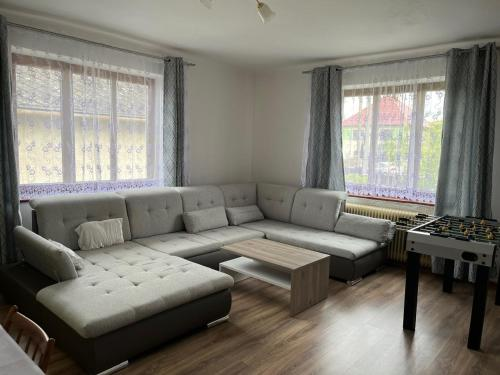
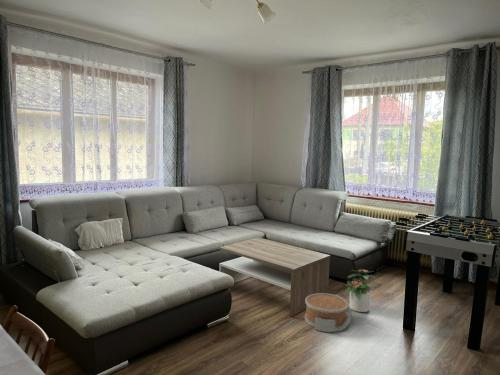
+ potted plant [344,268,380,313]
+ basket [304,292,352,333]
